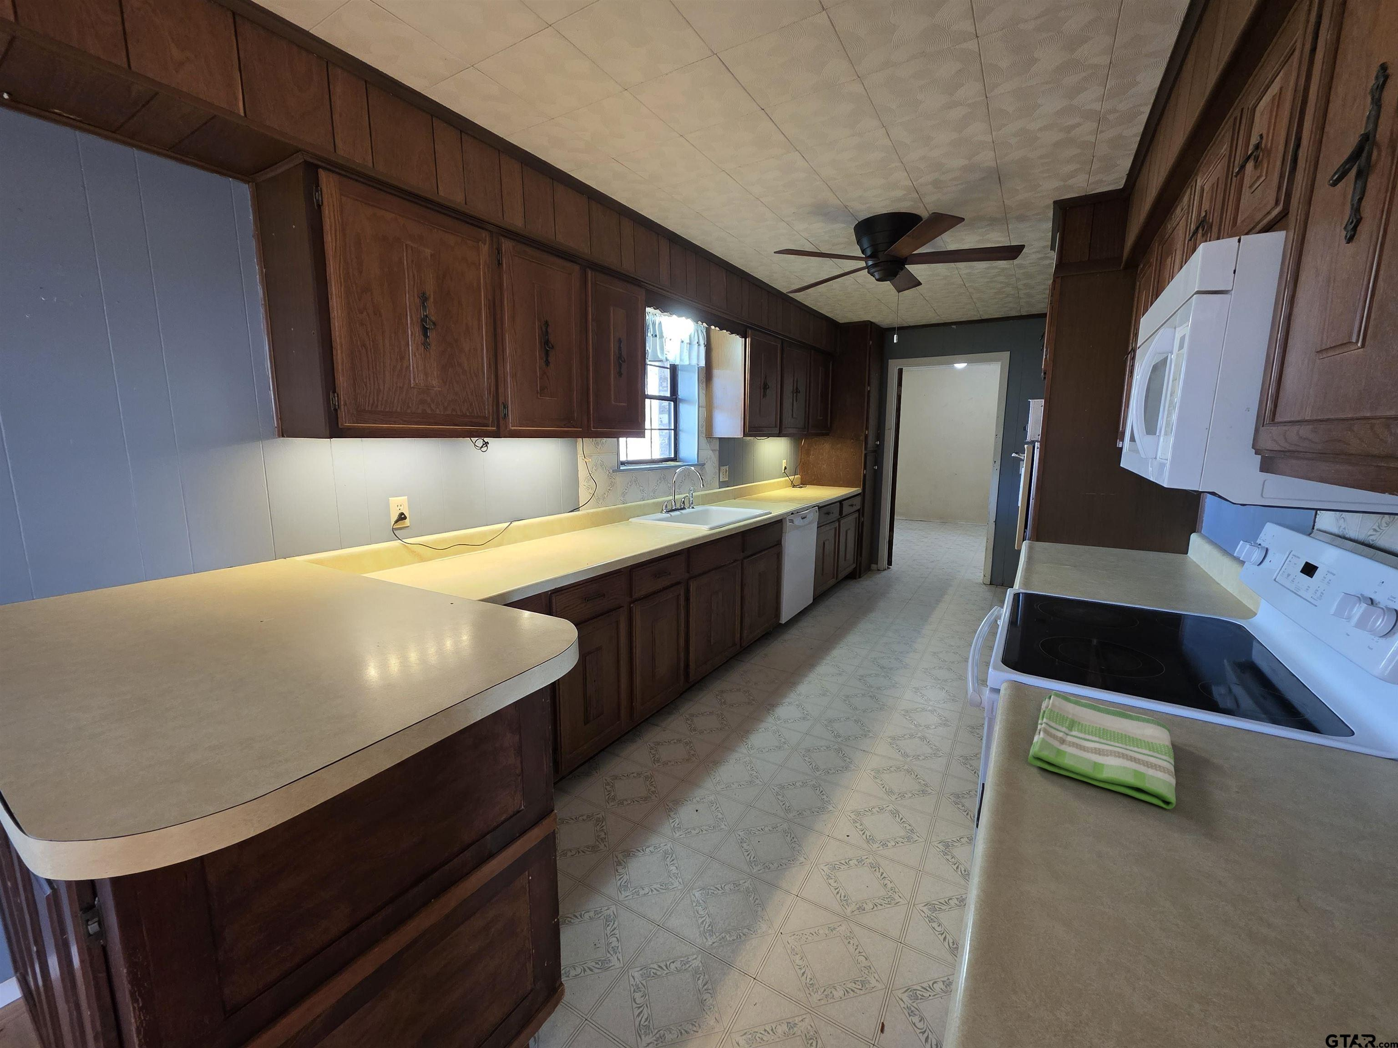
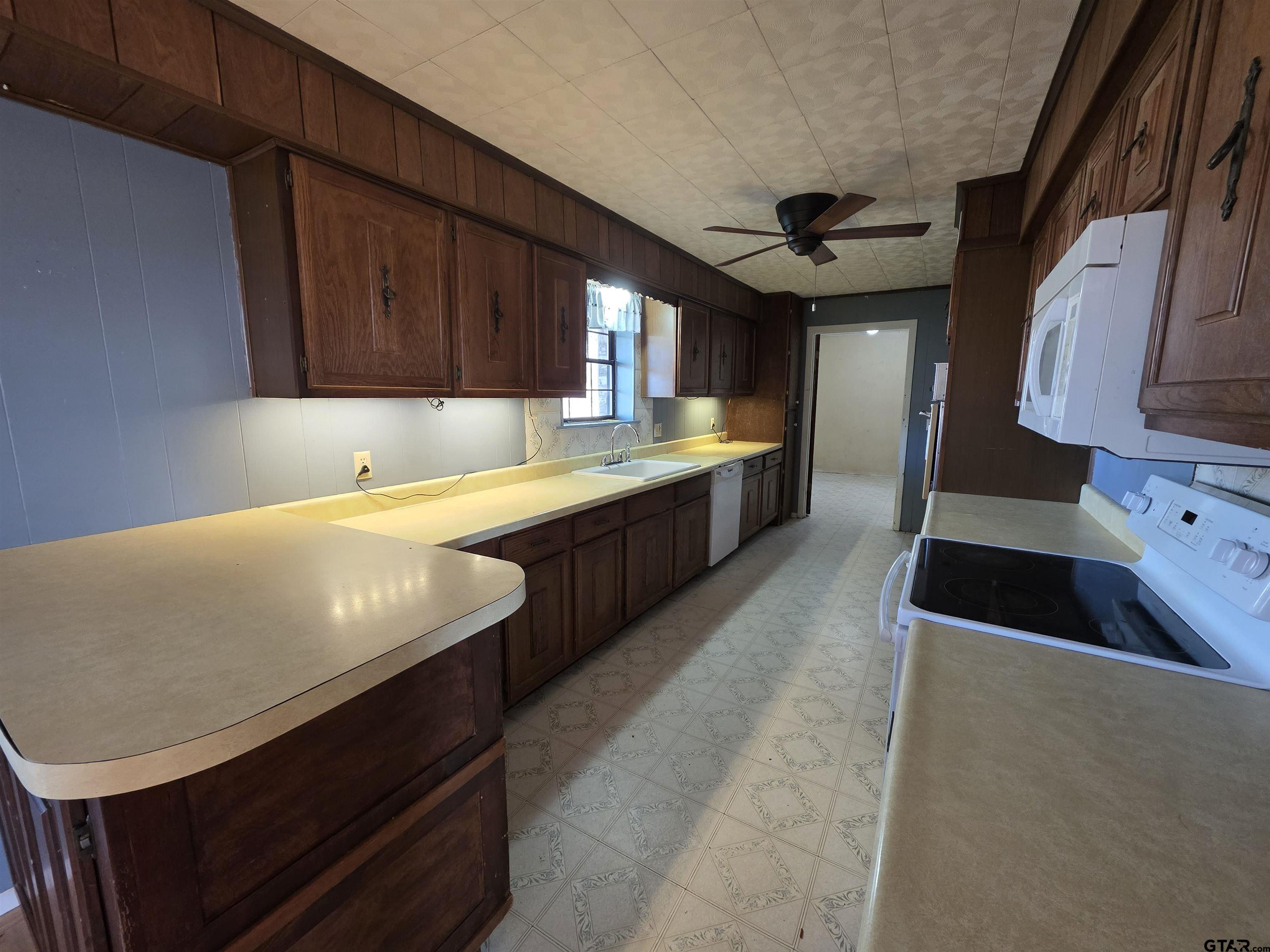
- dish towel [1027,690,1177,809]
